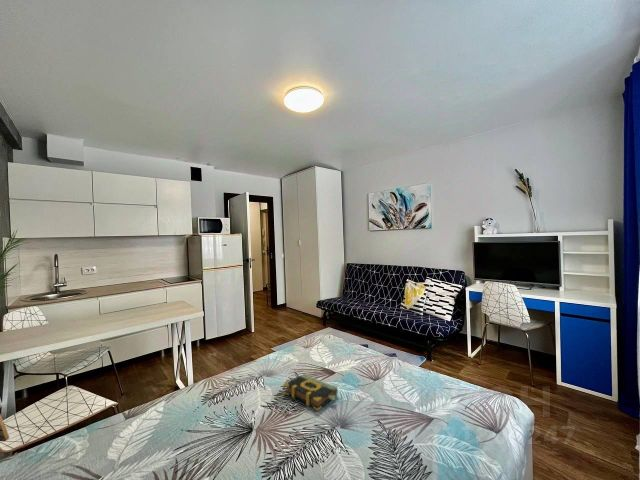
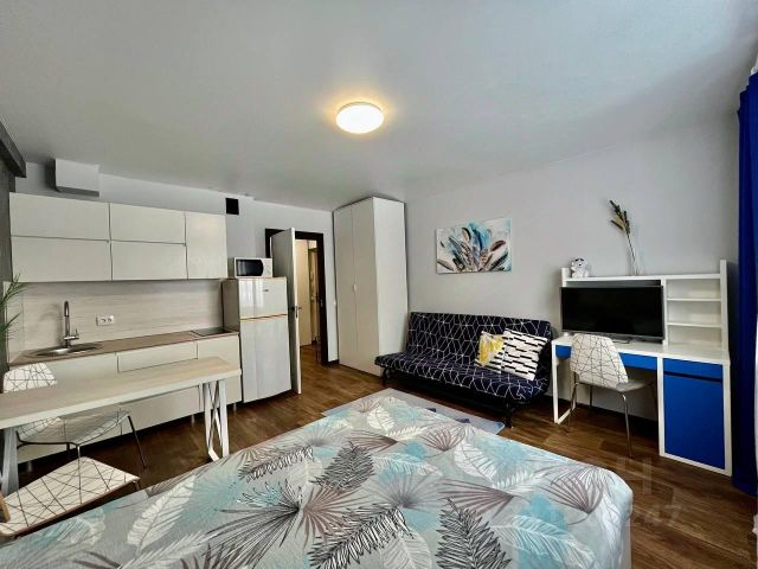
- book [282,373,339,412]
